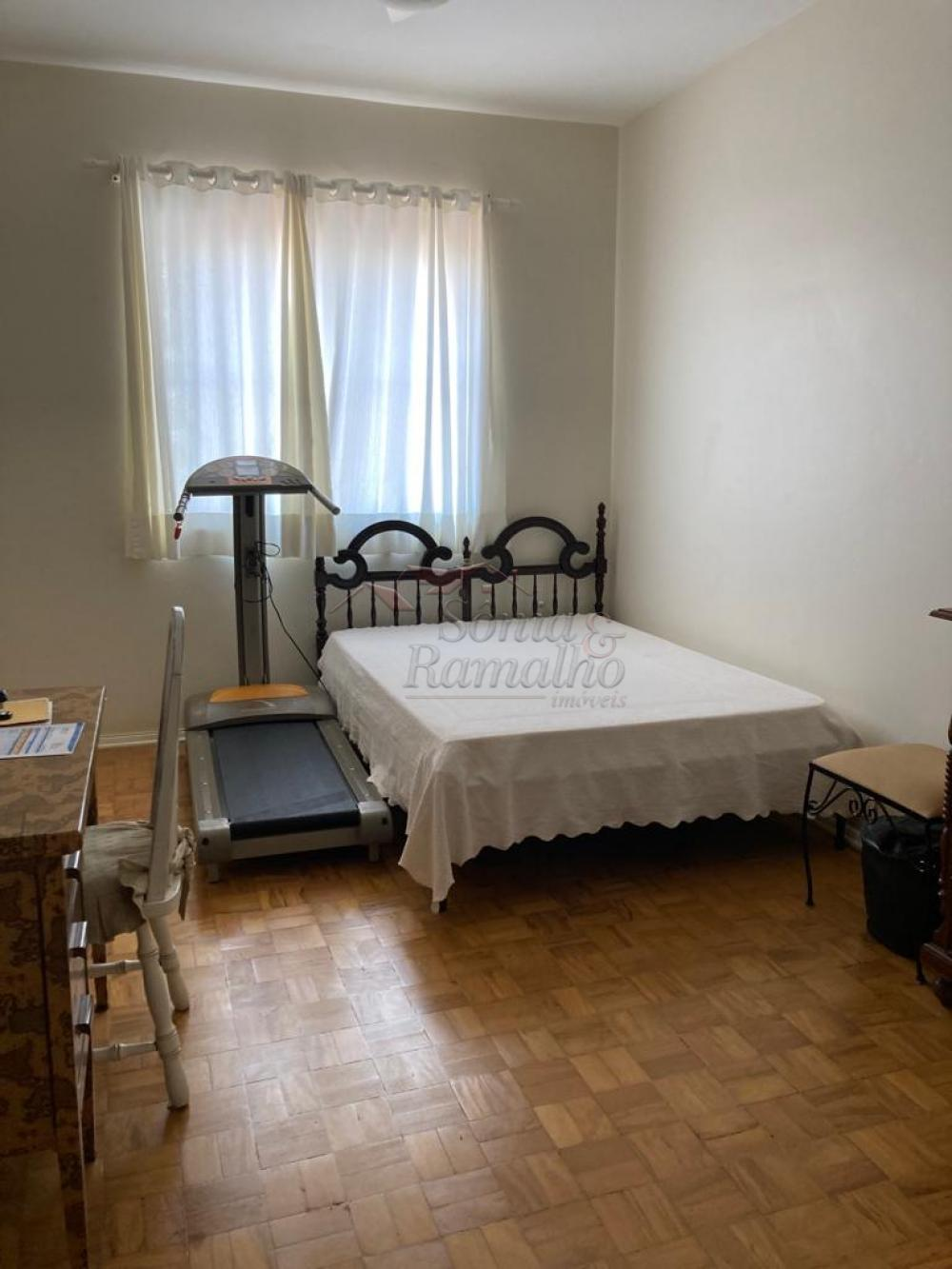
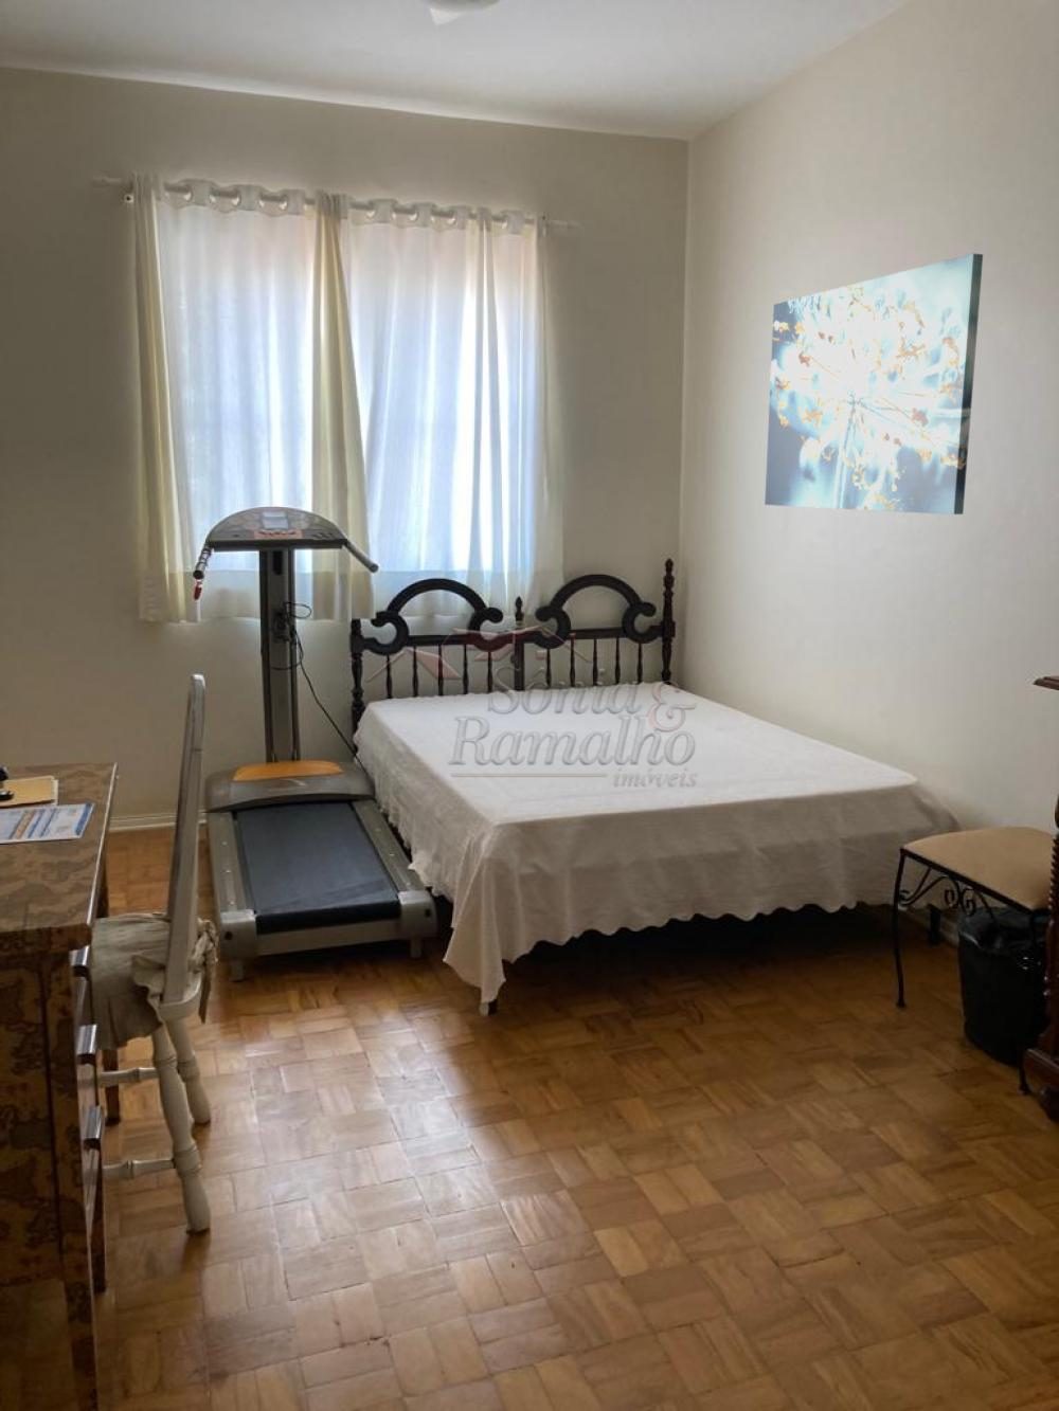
+ wall art [763,254,983,516]
